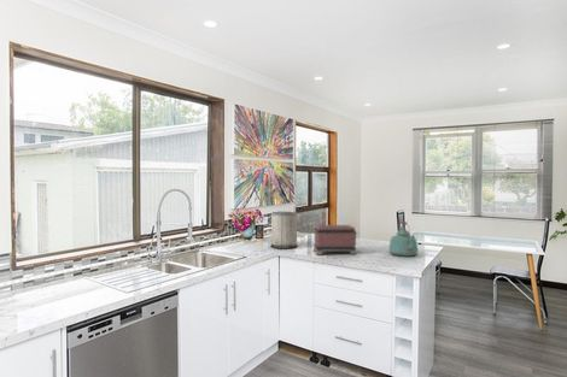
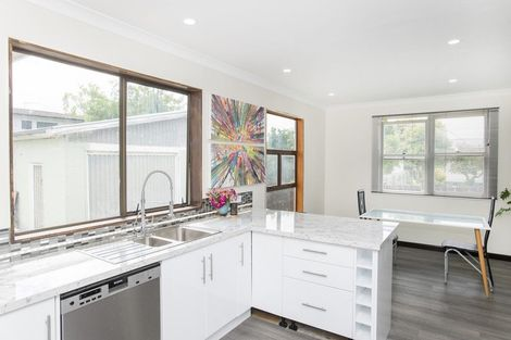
- toaster [312,224,360,255]
- canister [270,211,298,249]
- kettle [387,220,420,258]
